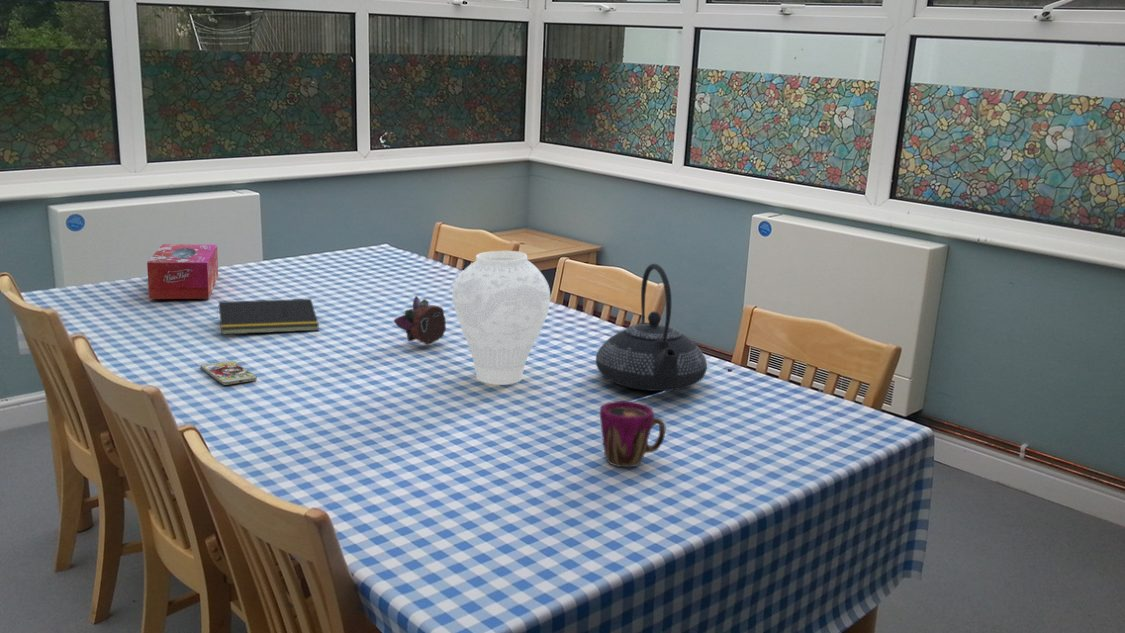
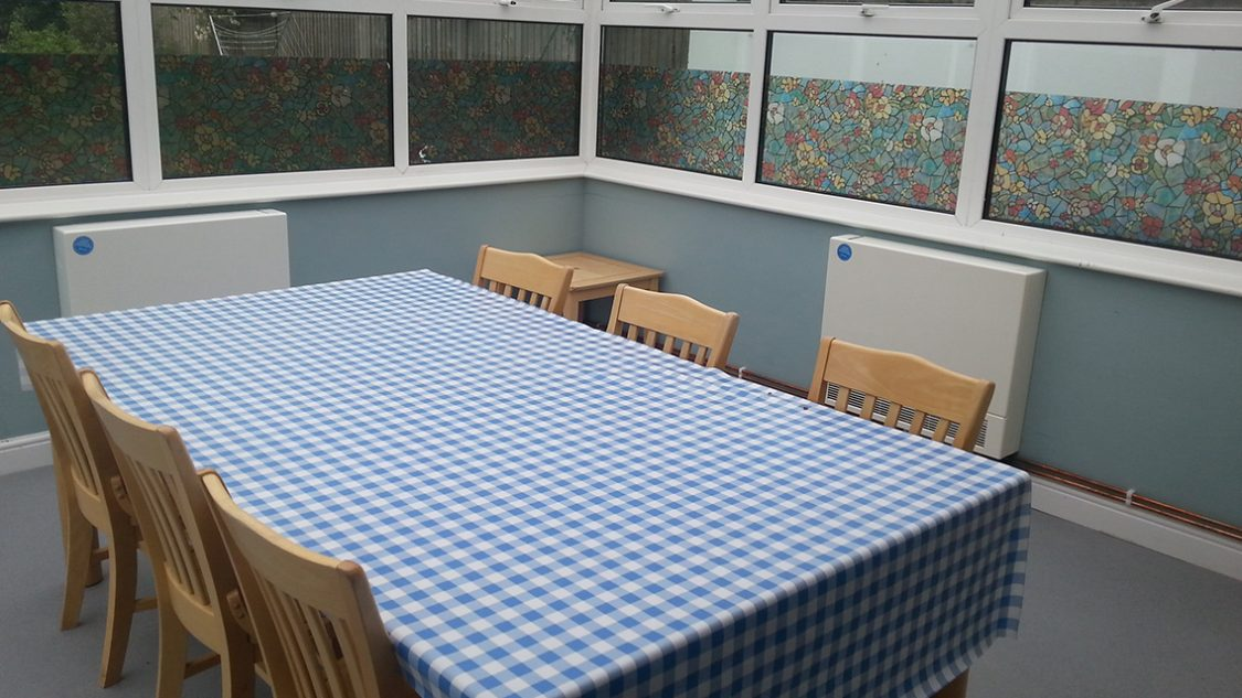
- cup [599,400,666,468]
- vase [451,250,551,386]
- smartphone [199,360,258,386]
- flower [393,295,447,346]
- teapot [595,263,708,392]
- notepad [216,298,320,336]
- tissue box [146,243,219,300]
